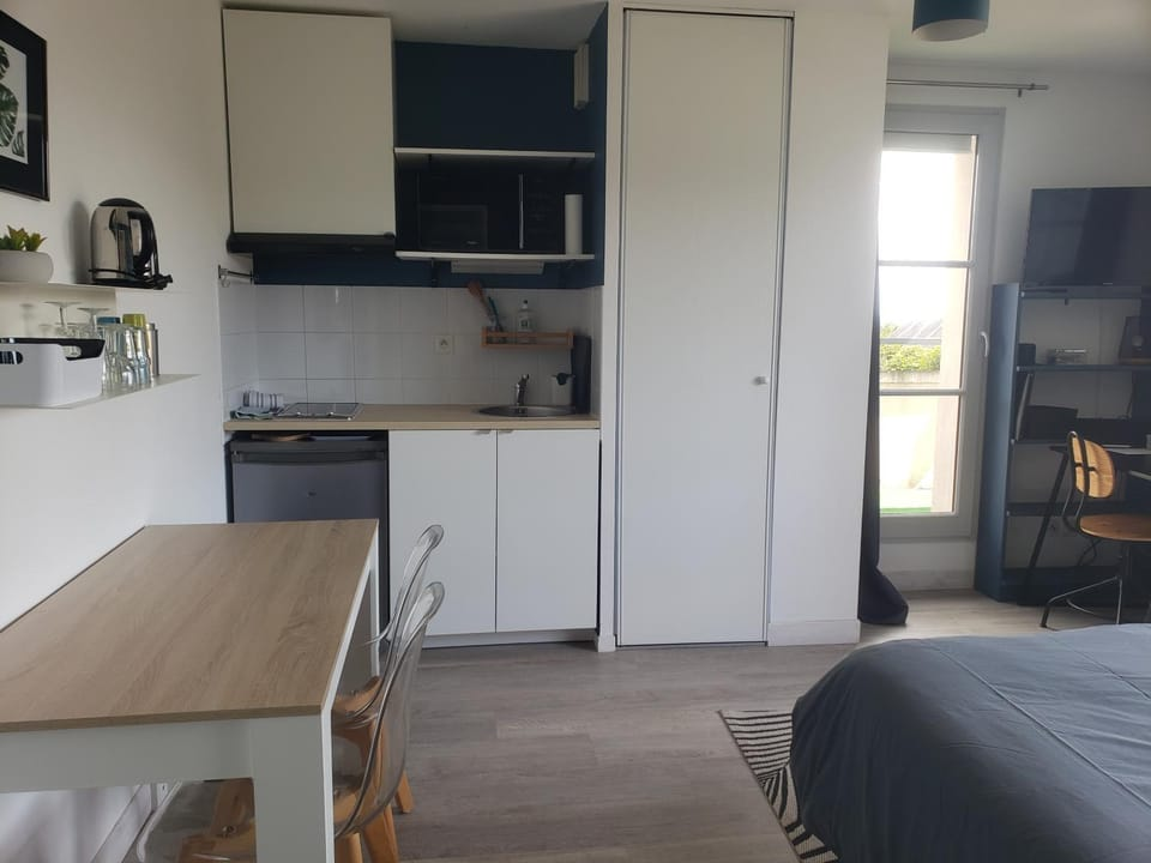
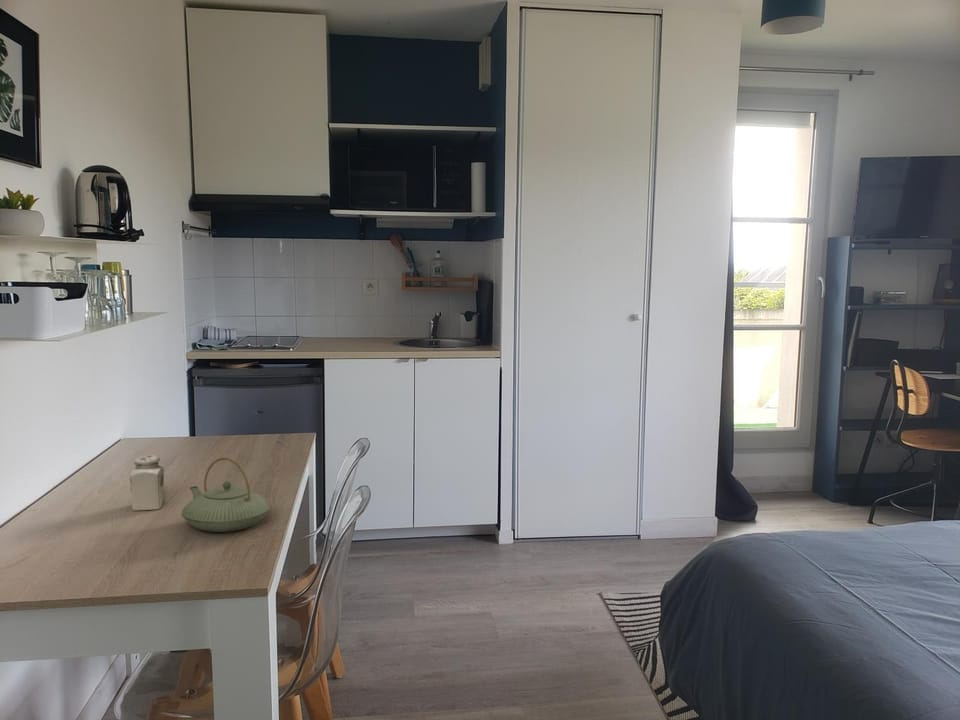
+ salt shaker [129,454,166,511]
+ teapot [181,457,272,533]
